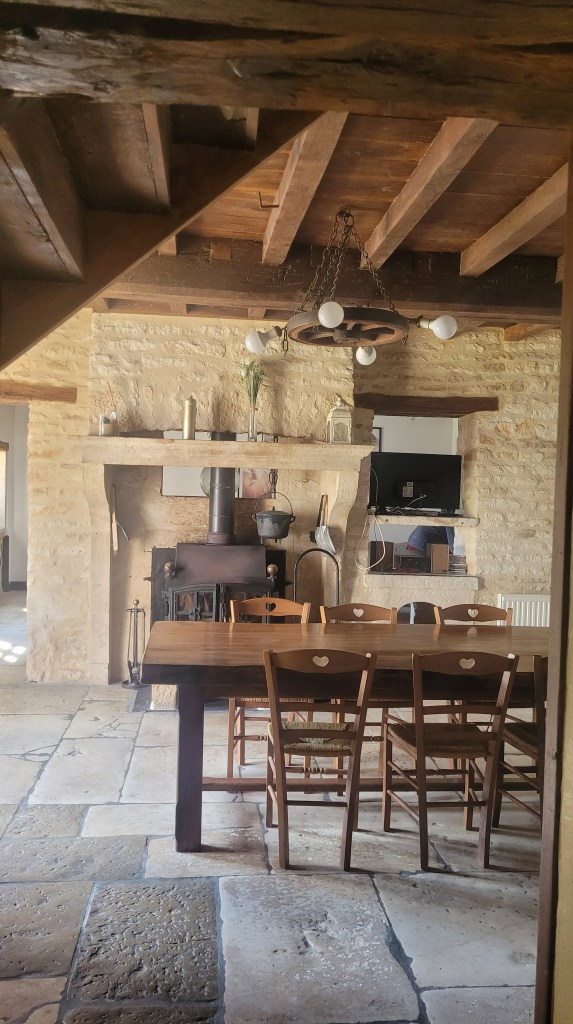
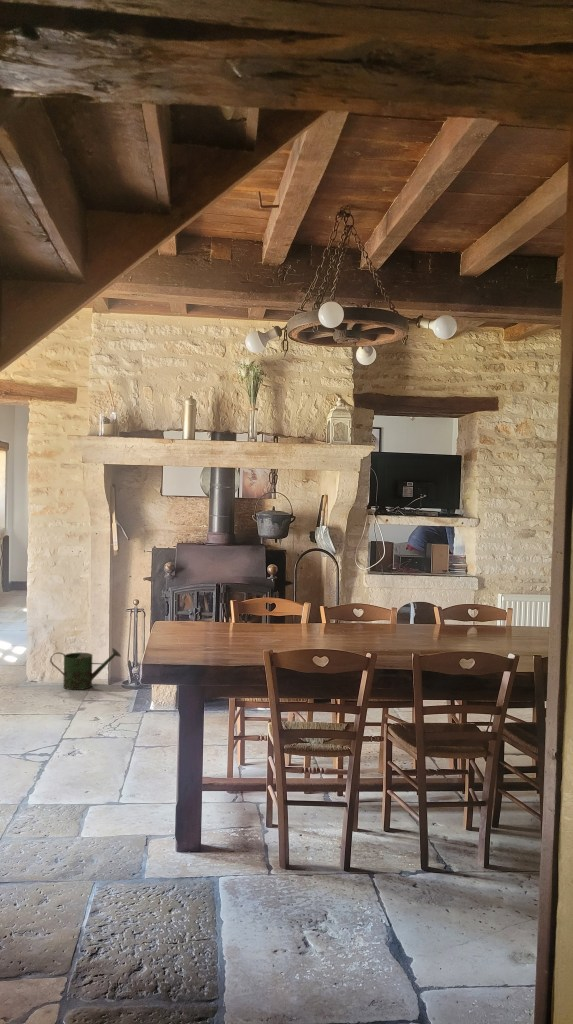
+ watering can [49,647,122,691]
